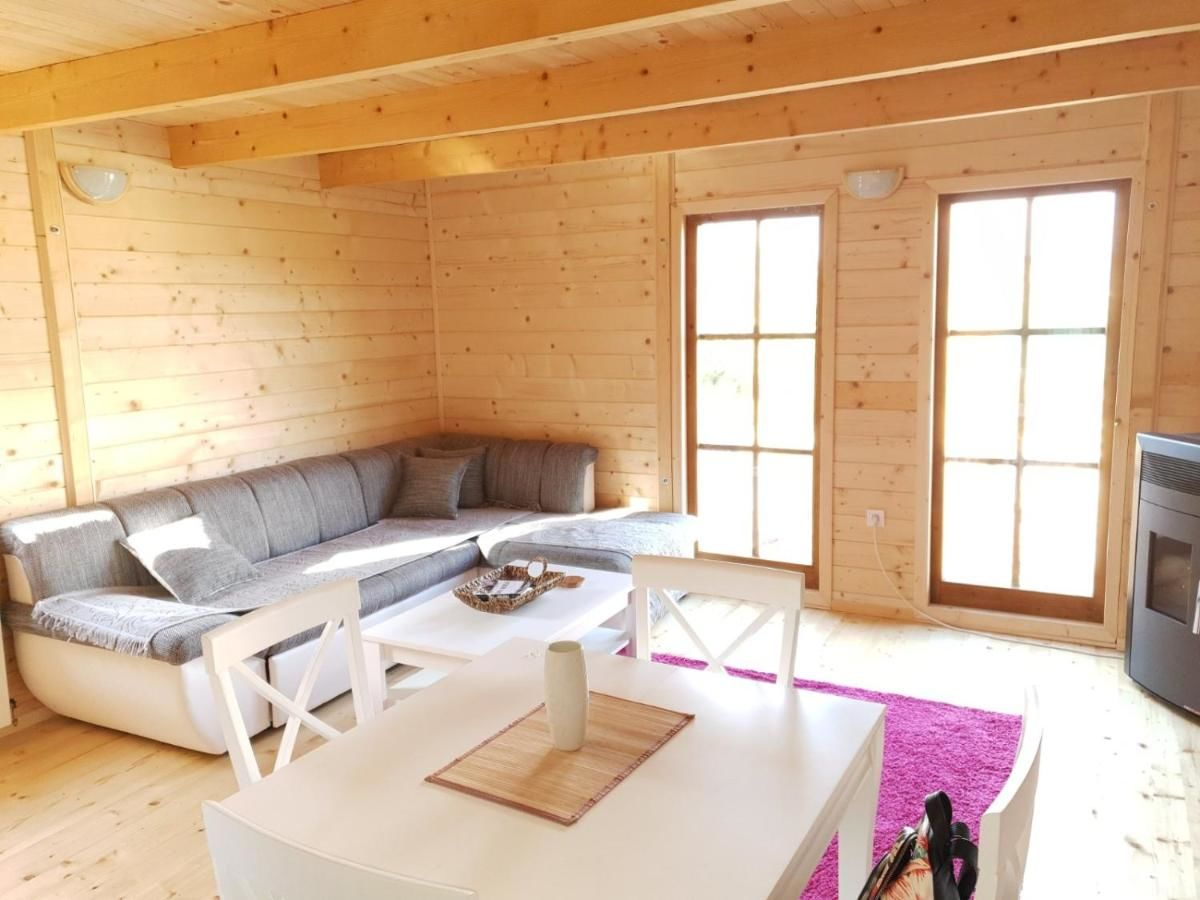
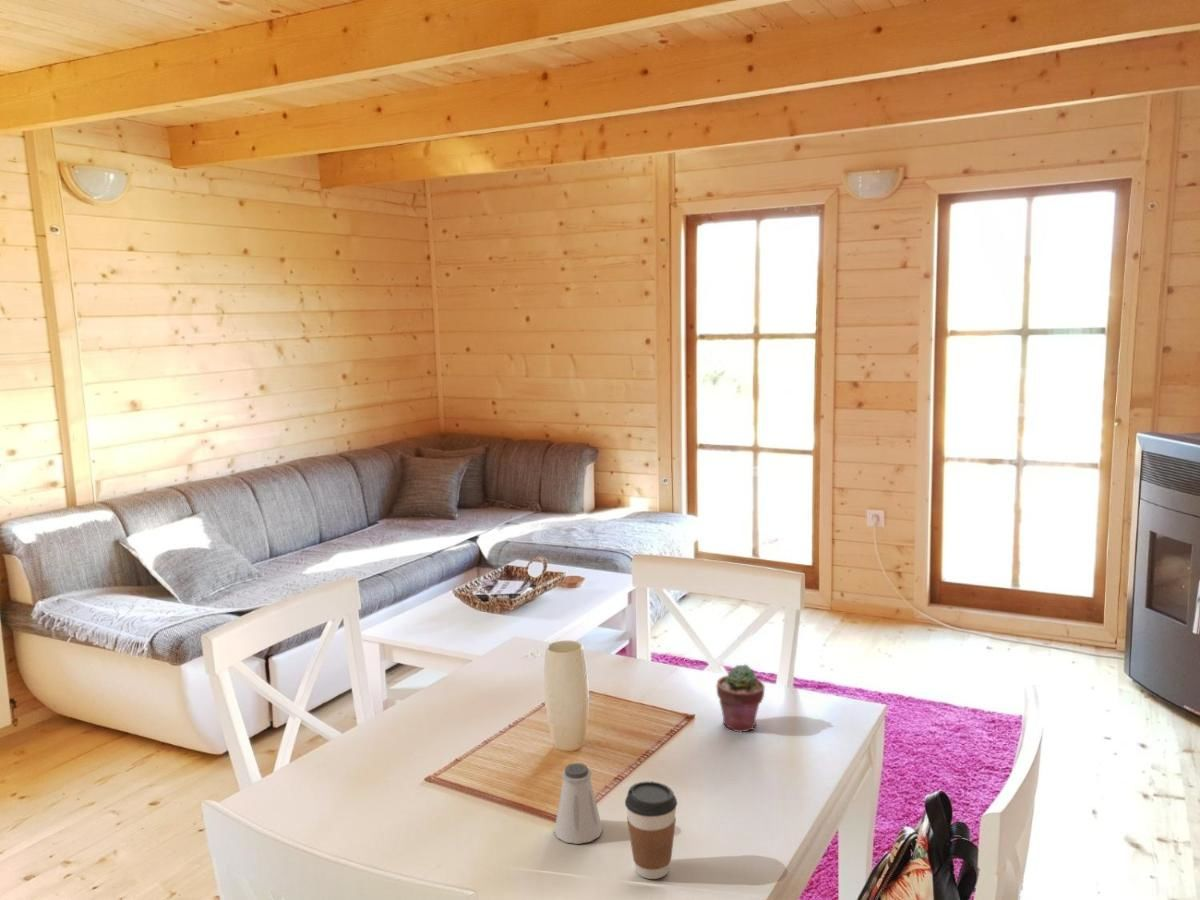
+ saltshaker [553,762,604,845]
+ coffee cup [624,780,678,880]
+ potted succulent [715,663,766,733]
